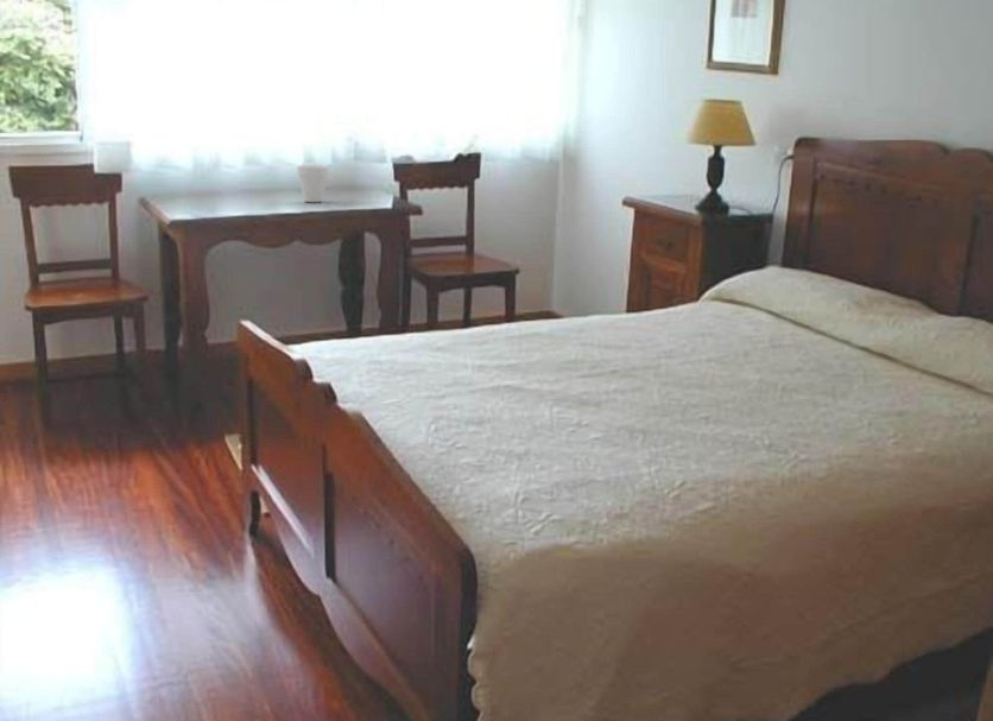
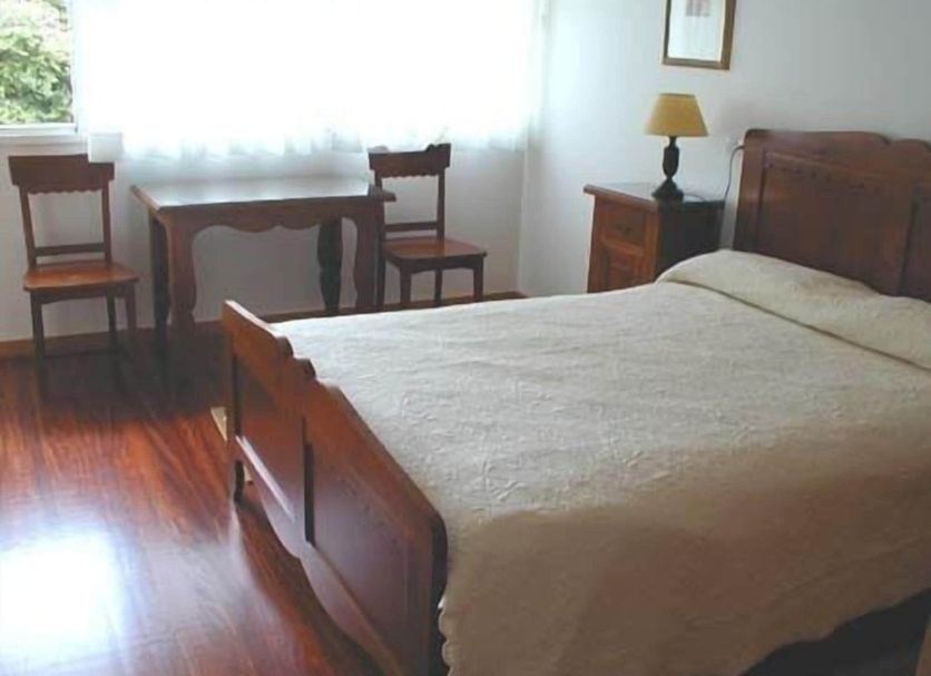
- cup [296,164,329,203]
